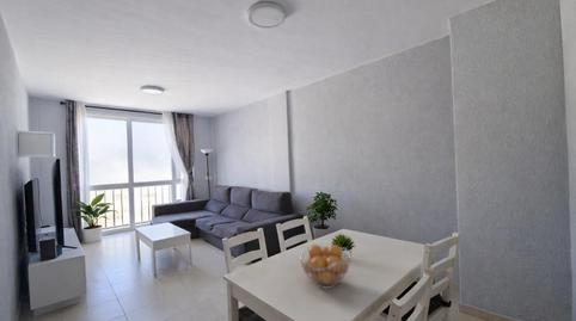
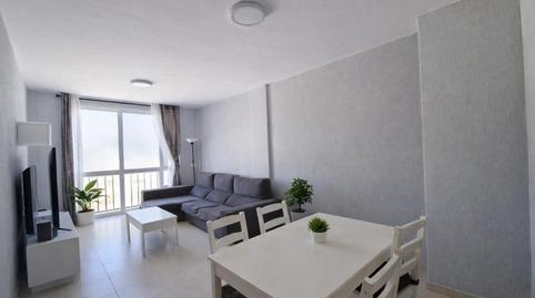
- fruit basket [299,243,351,290]
